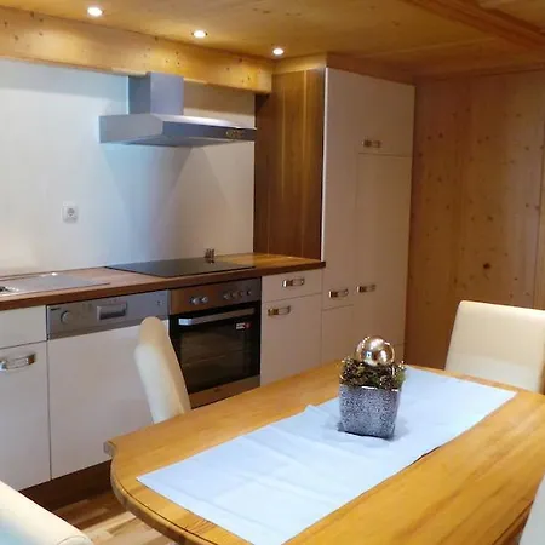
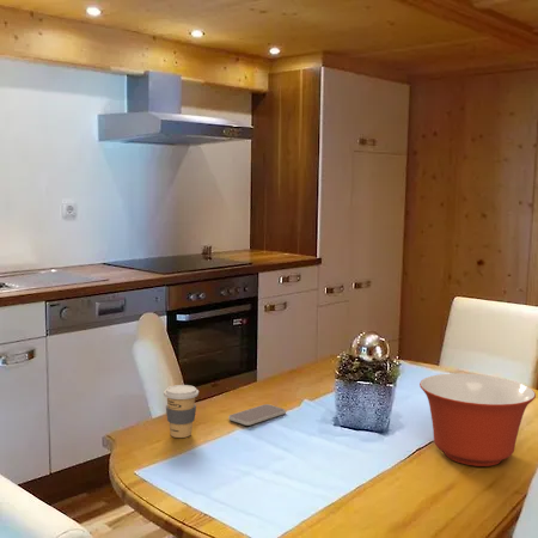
+ smartphone [227,403,287,427]
+ coffee cup [163,384,200,439]
+ mixing bowl [418,372,537,467]
